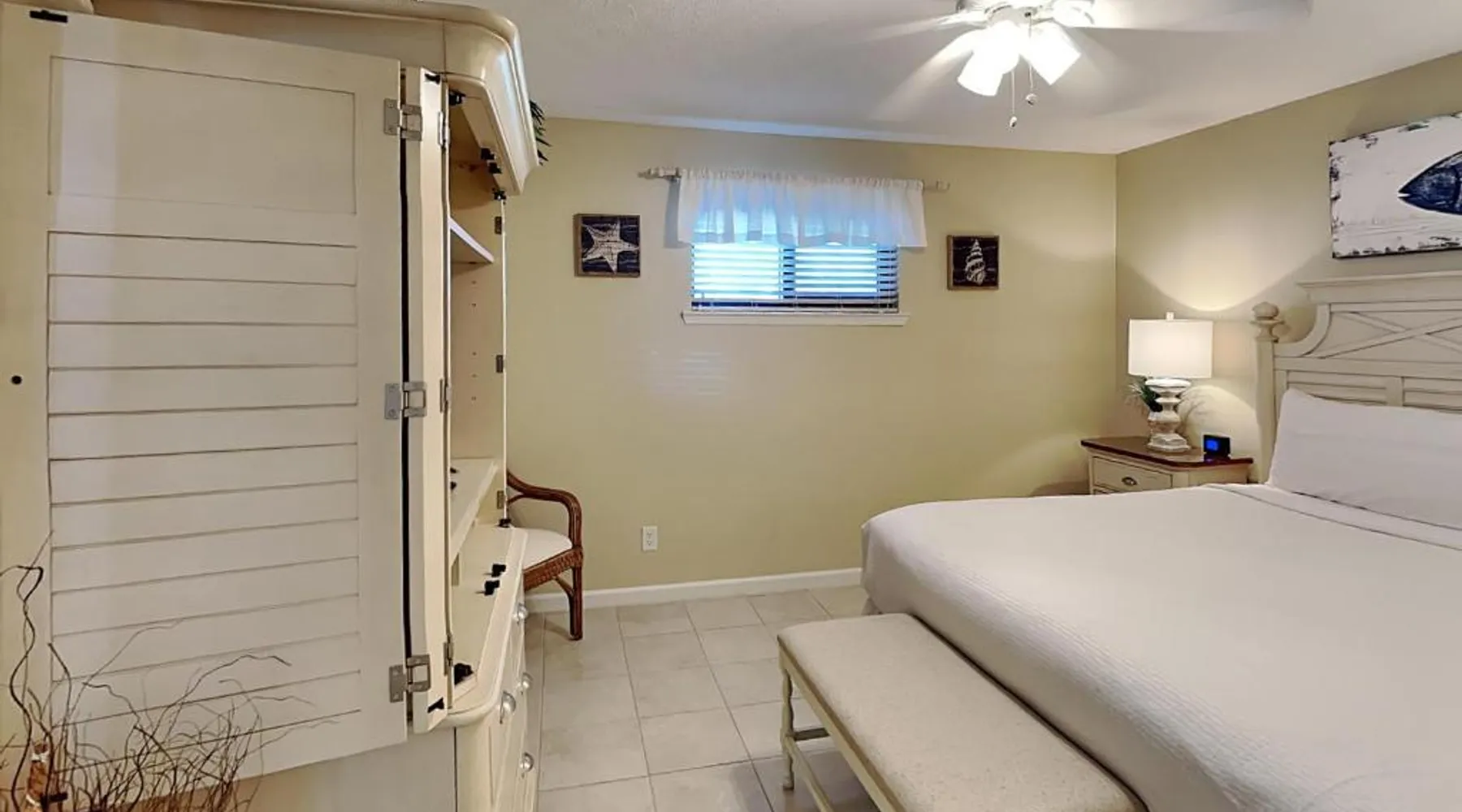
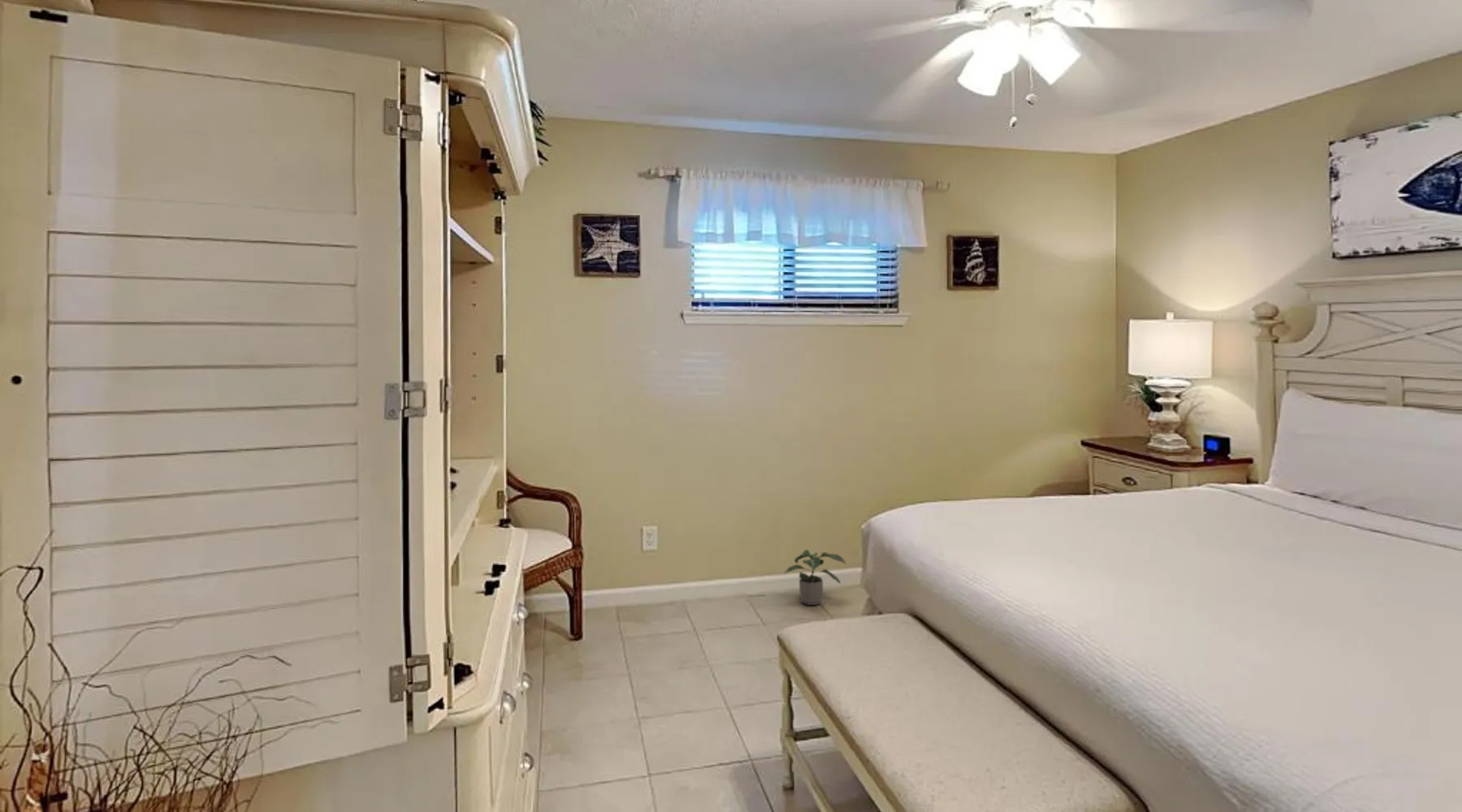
+ potted plant [783,549,847,606]
